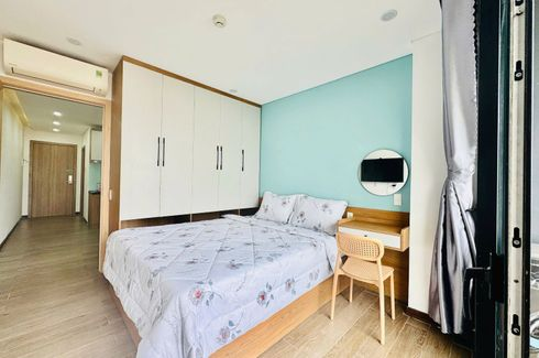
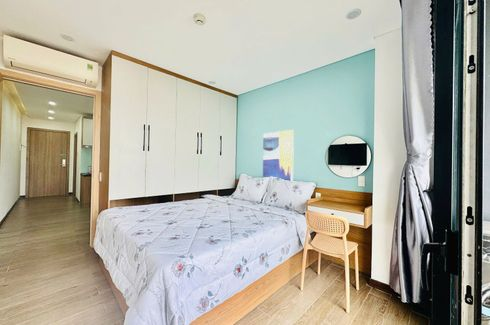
+ wall art [262,129,295,182]
